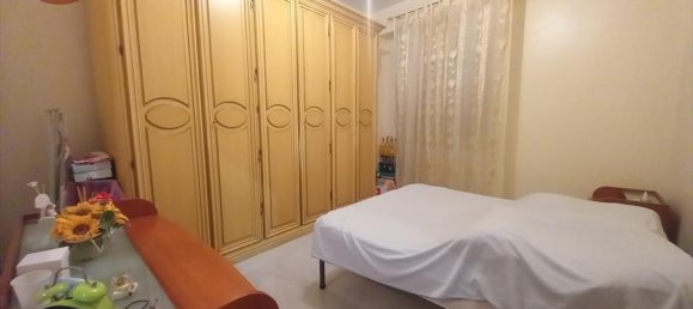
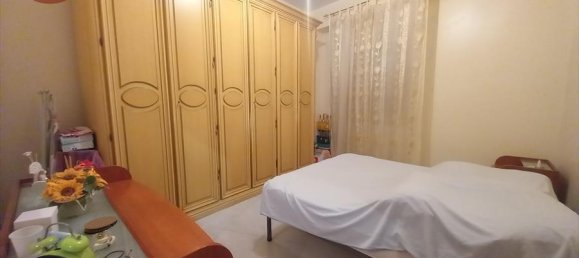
+ coaster [83,215,118,233]
